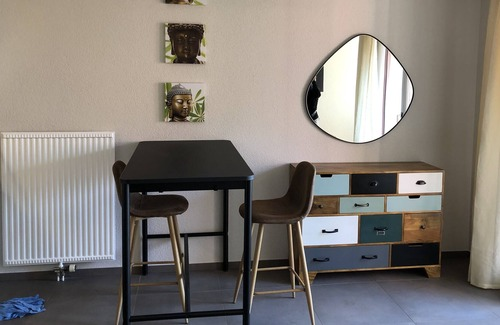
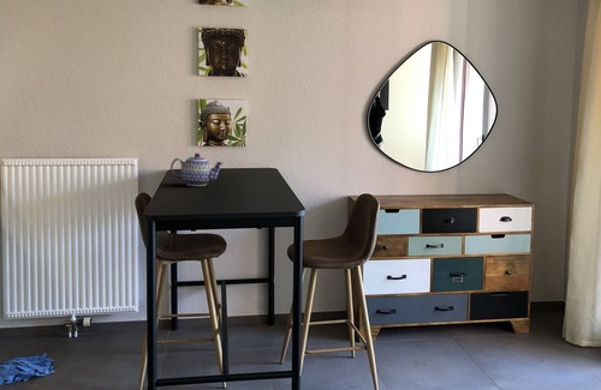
+ teapot [169,152,225,187]
